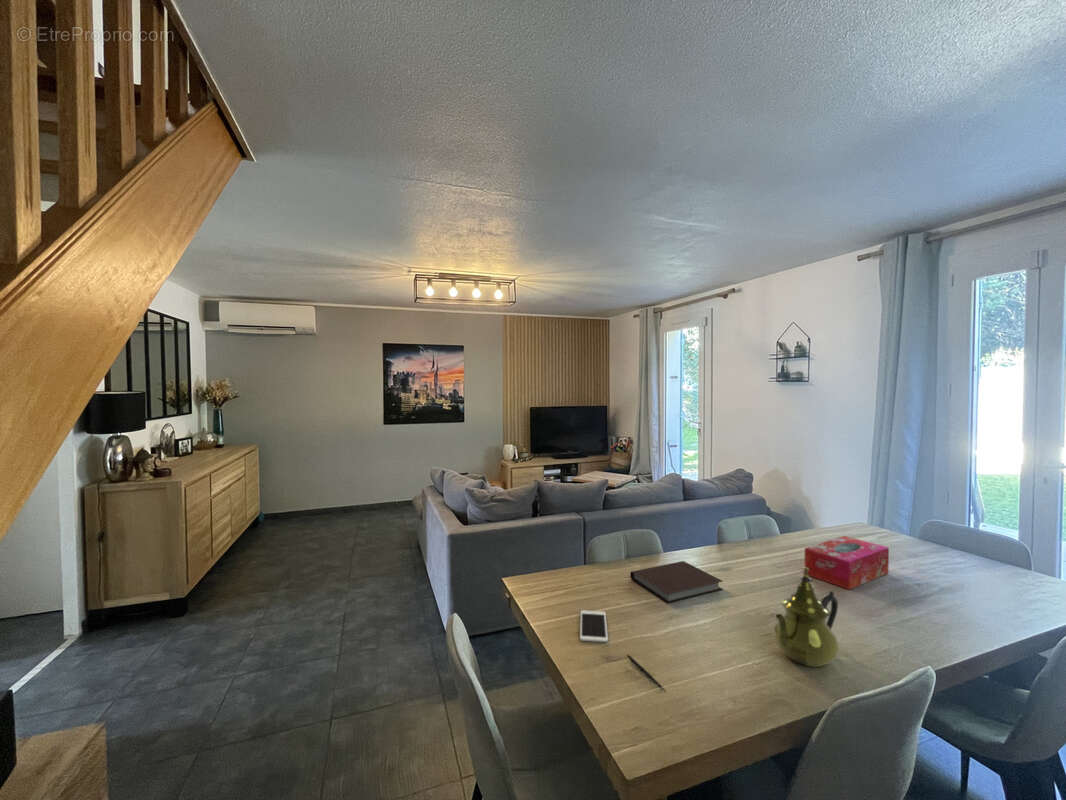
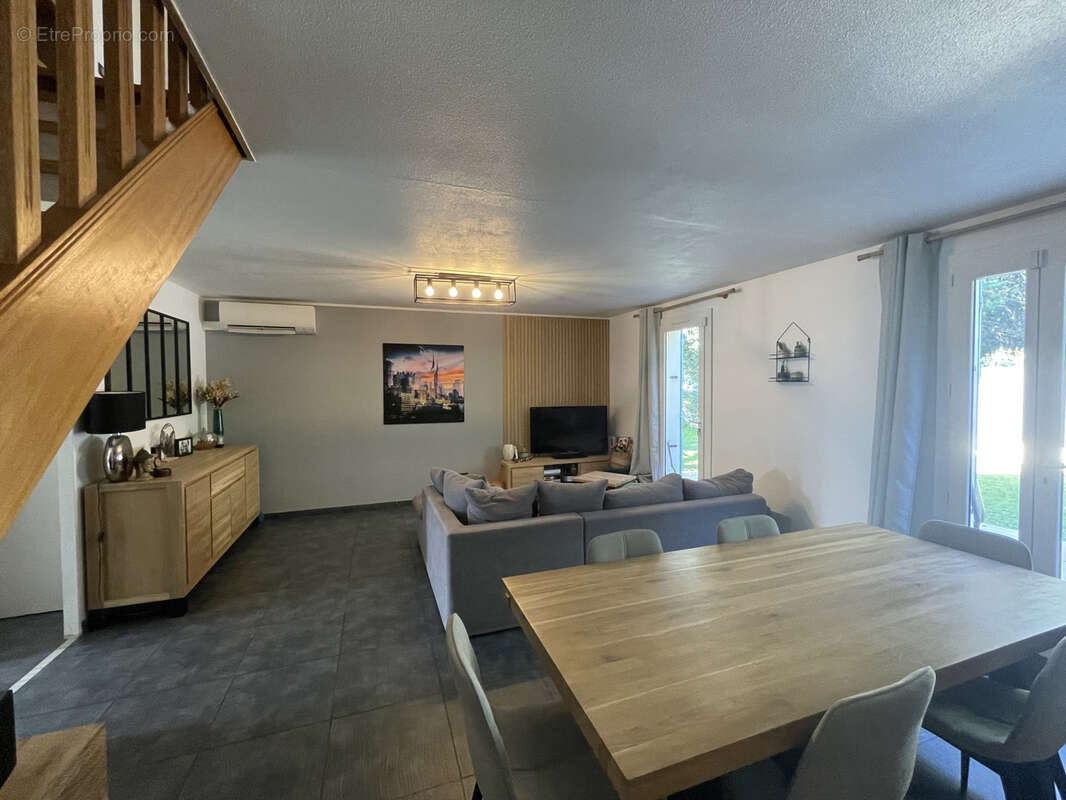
- pen [626,654,666,692]
- notebook [630,560,724,604]
- tissue box [804,535,890,591]
- teapot [772,566,840,668]
- cell phone [579,609,609,643]
